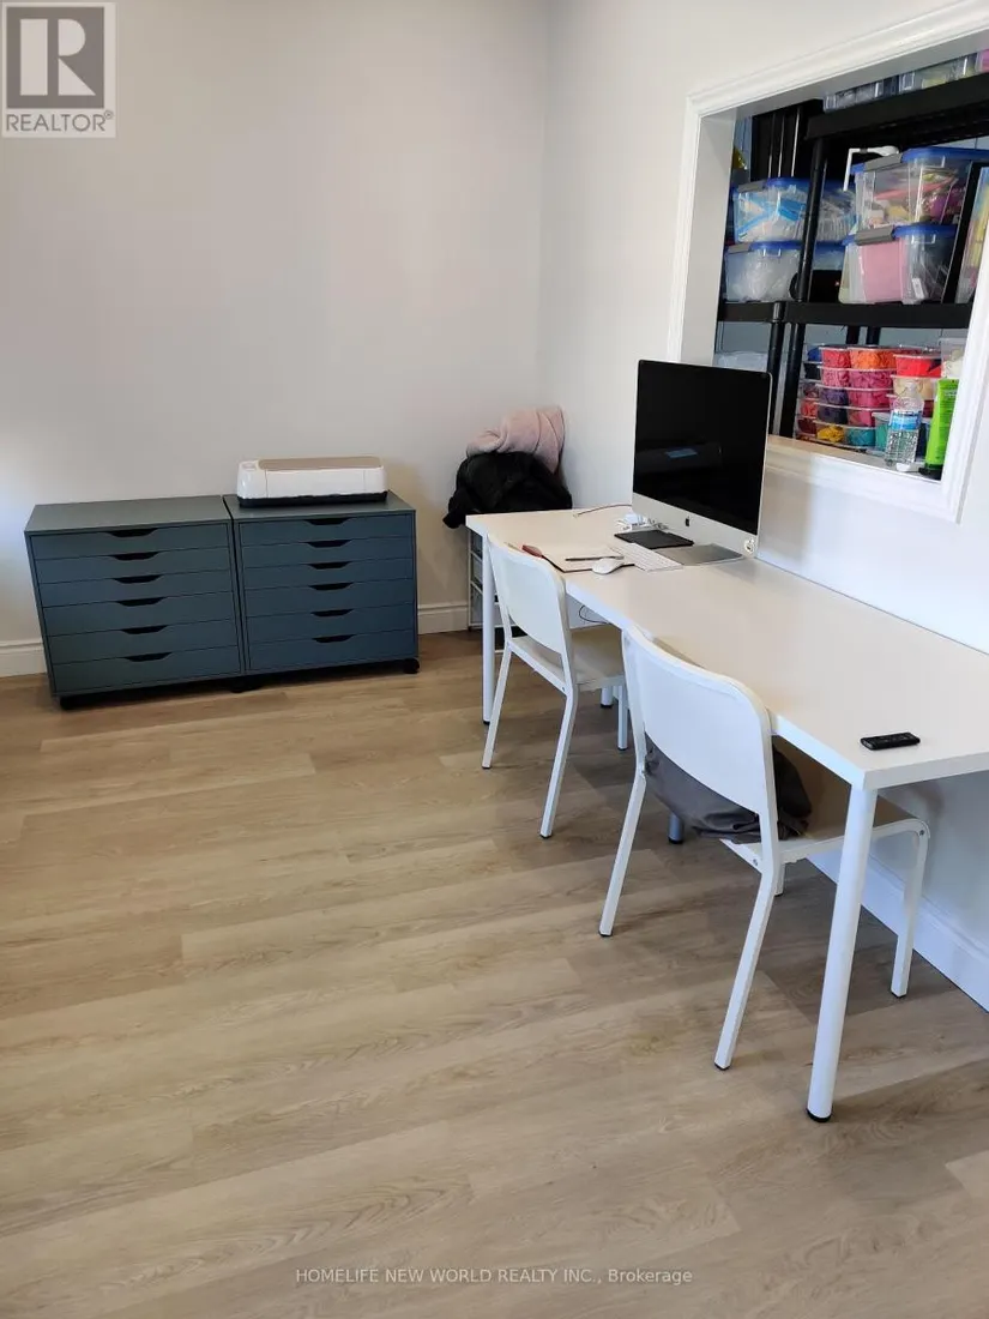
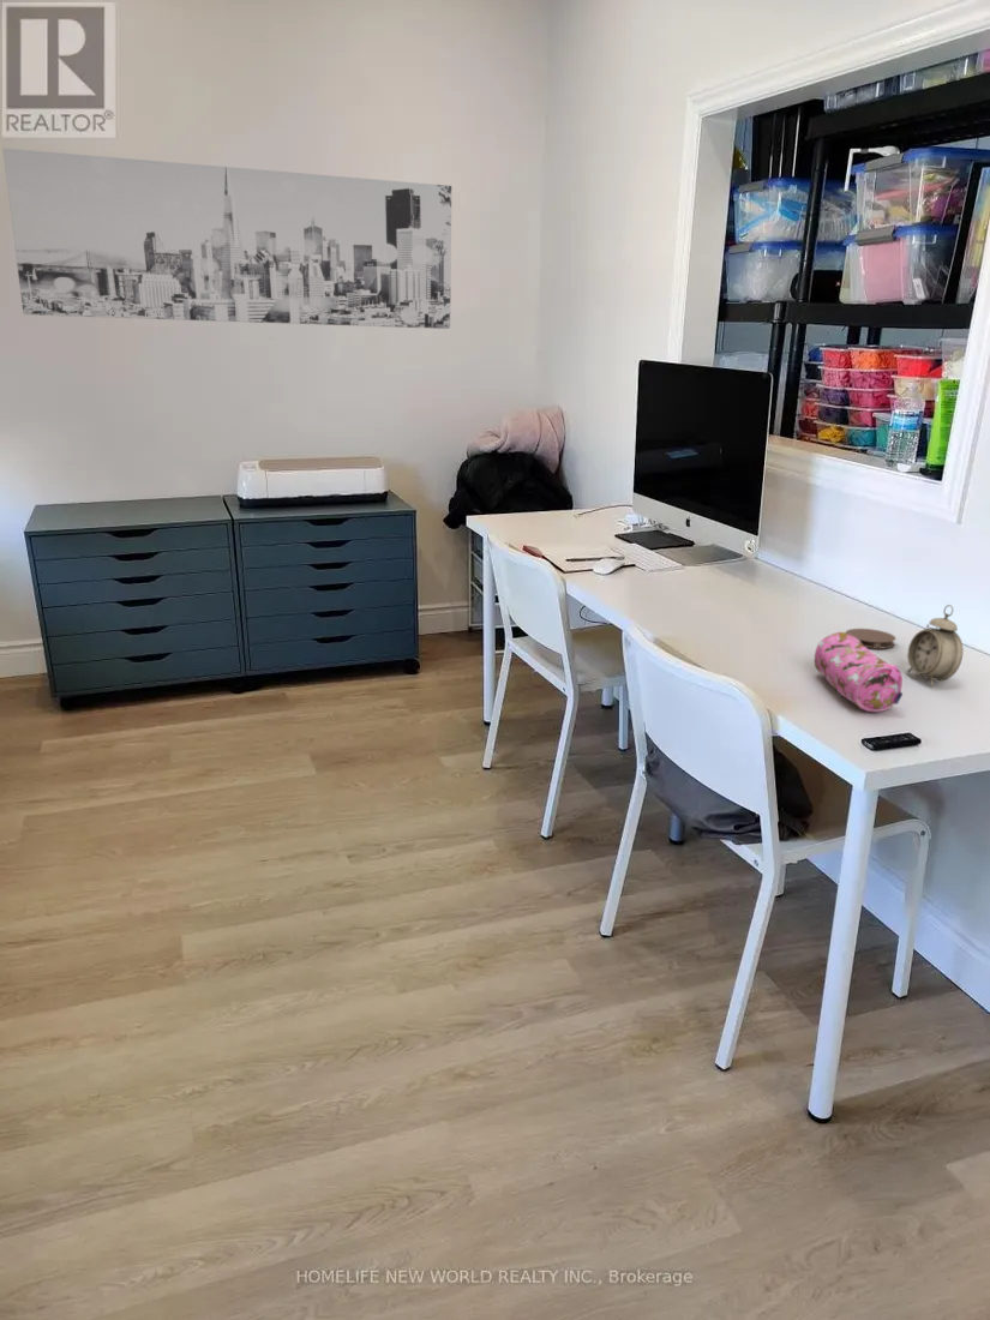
+ alarm clock [905,604,965,688]
+ pencil case [814,631,904,713]
+ coaster [845,628,896,649]
+ wall art [1,146,452,330]
